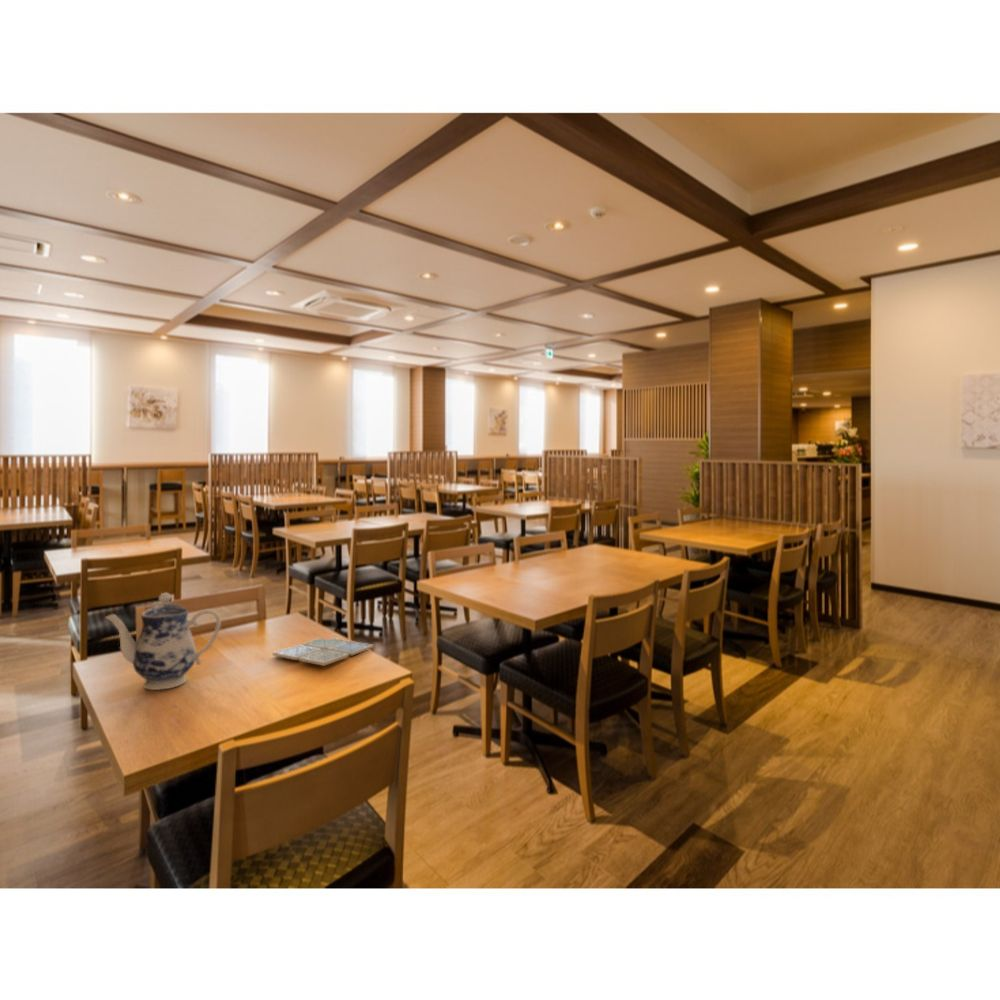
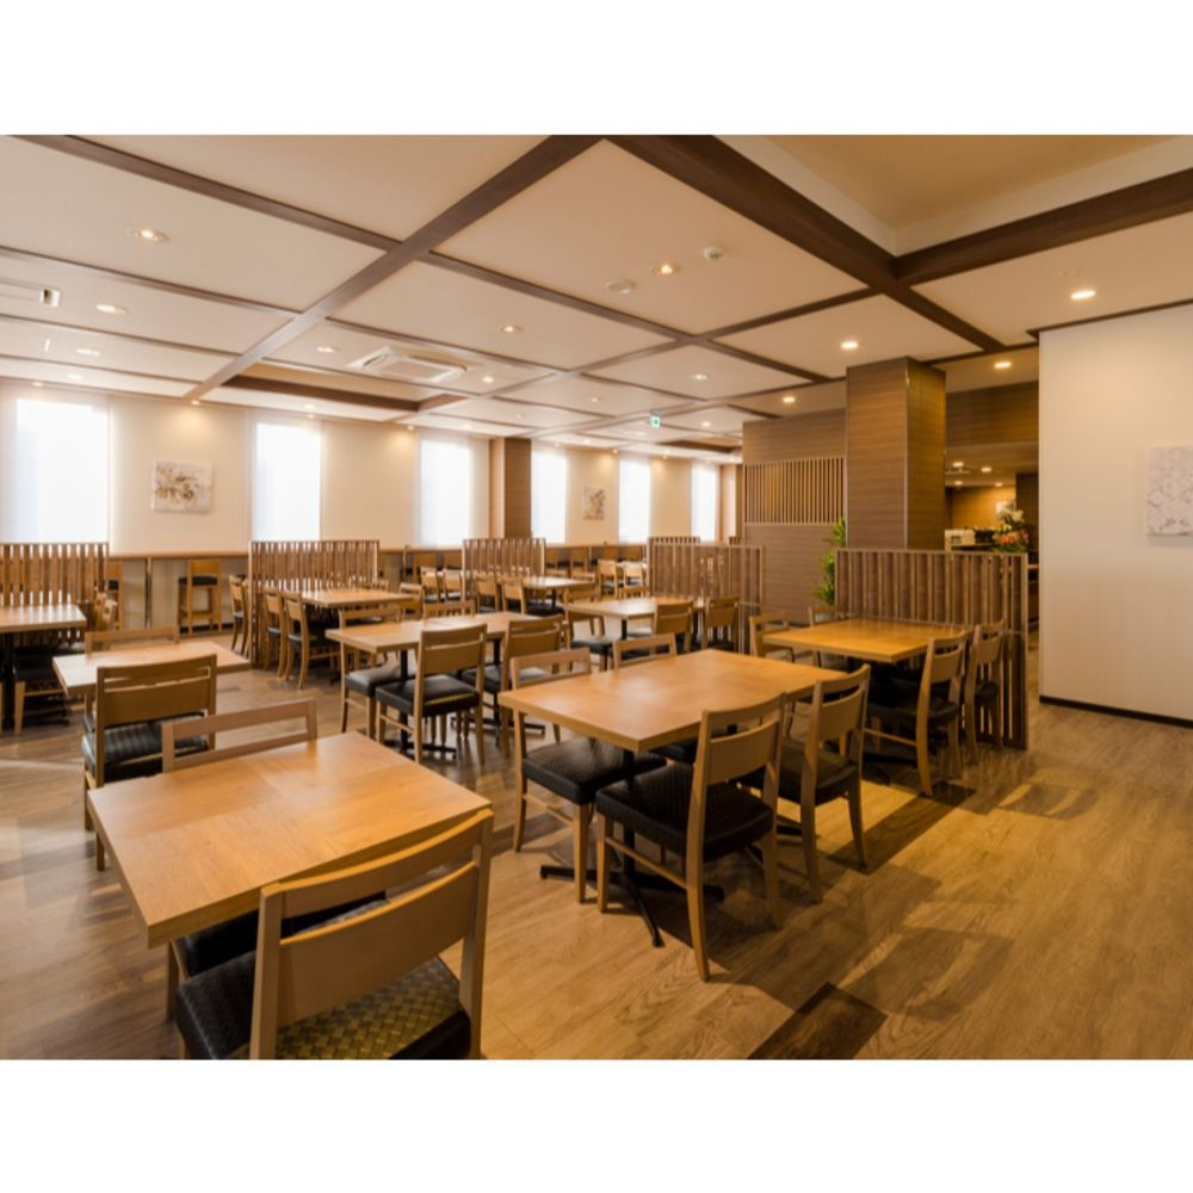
- teapot [104,592,222,691]
- drink coaster [272,637,374,667]
